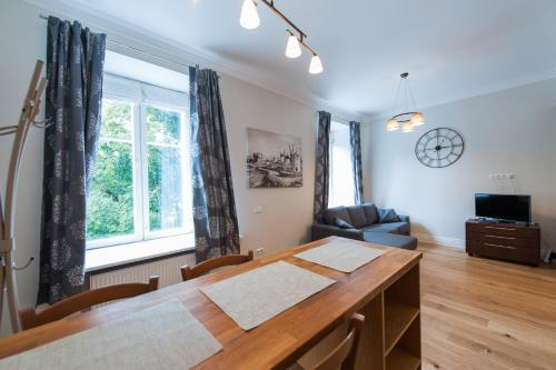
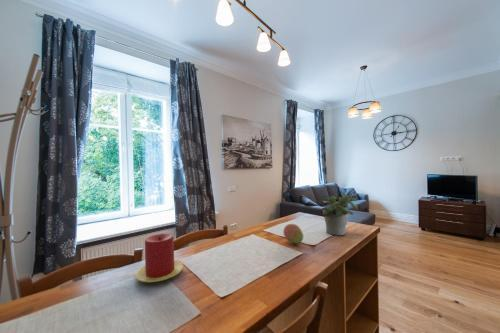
+ potted plant [321,190,359,236]
+ fruit [282,223,304,245]
+ candle [134,232,184,283]
